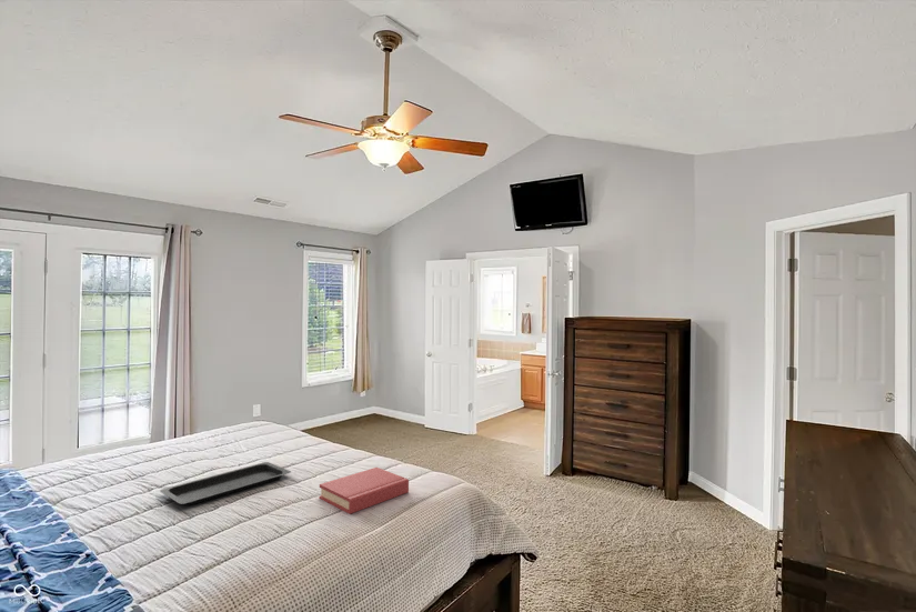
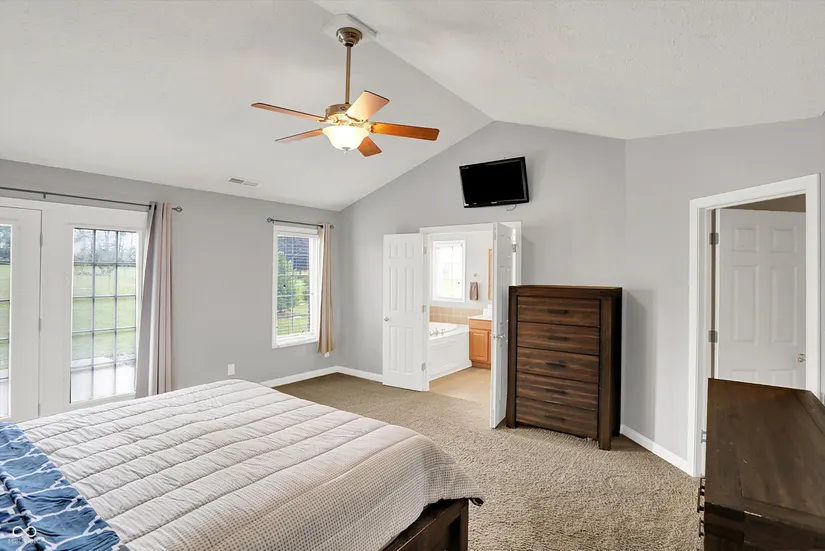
- serving tray [159,461,292,506]
- hardback book [319,466,410,515]
